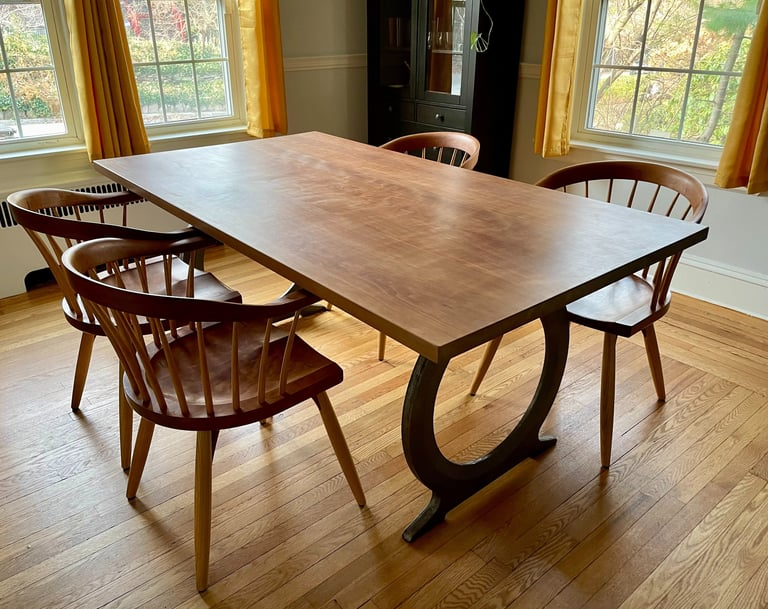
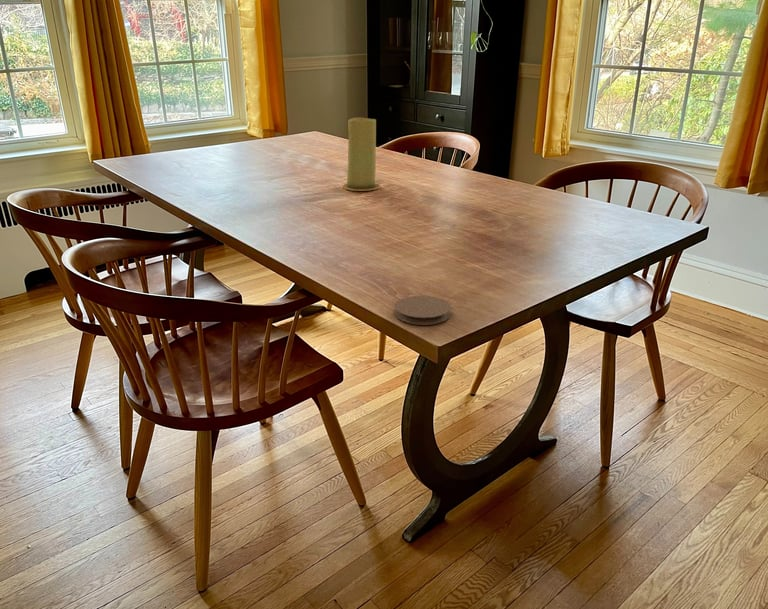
+ coaster [394,295,452,326]
+ candle [341,117,381,192]
